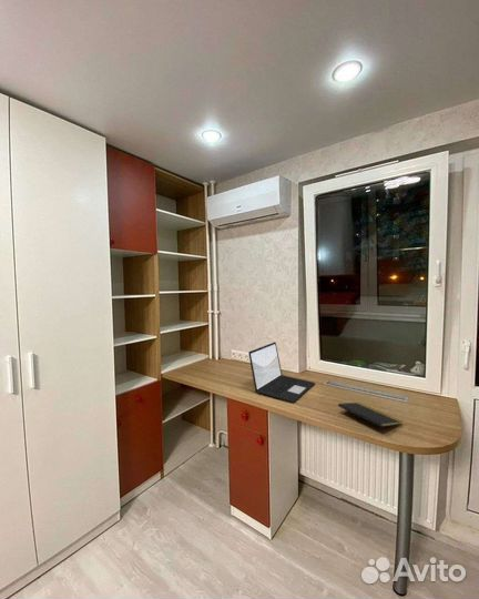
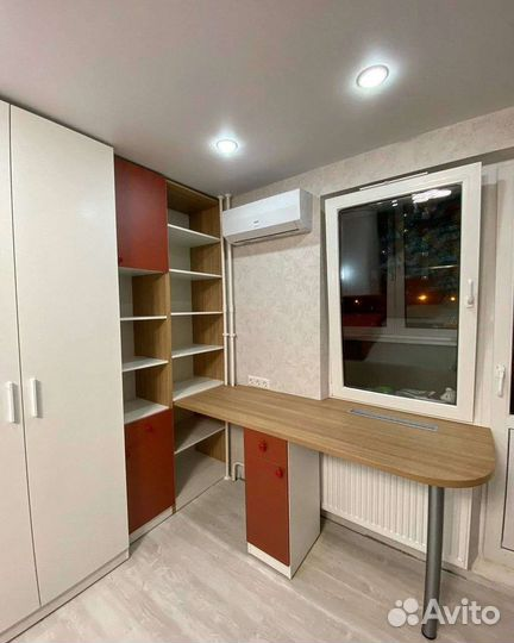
- laptop [247,342,316,403]
- notepad [337,402,402,436]
